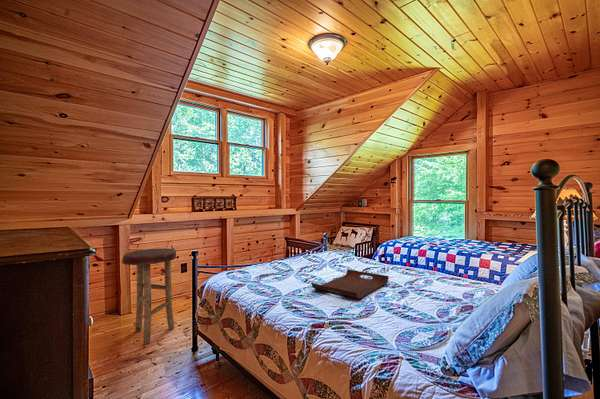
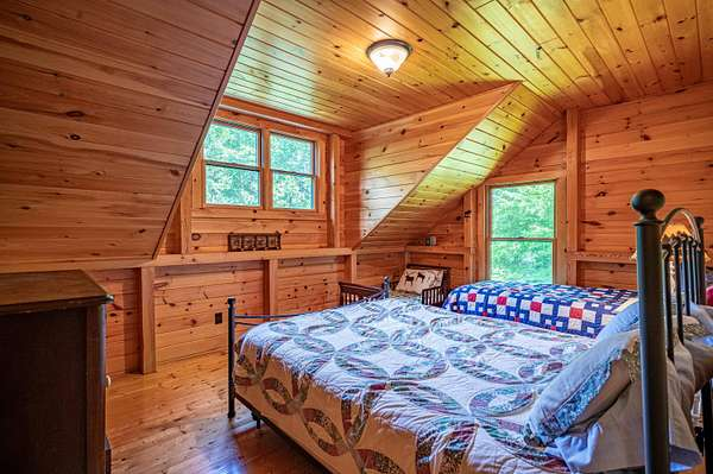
- stool [121,247,178,345]
- serving tray [311,269,390,299]
